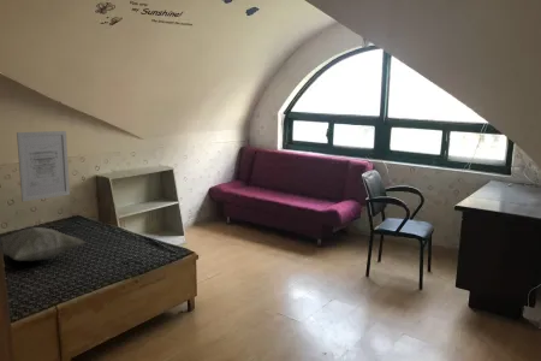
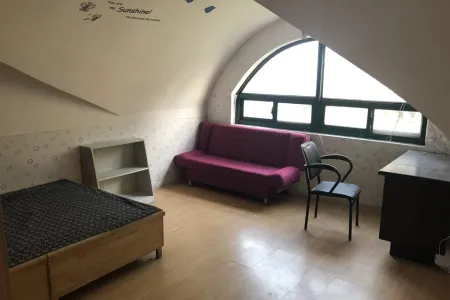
- decorative pillow [0,226,87,262]
- wall art [16,130,71,202]
